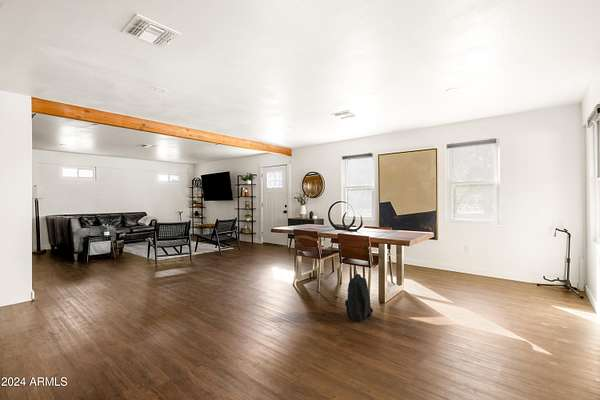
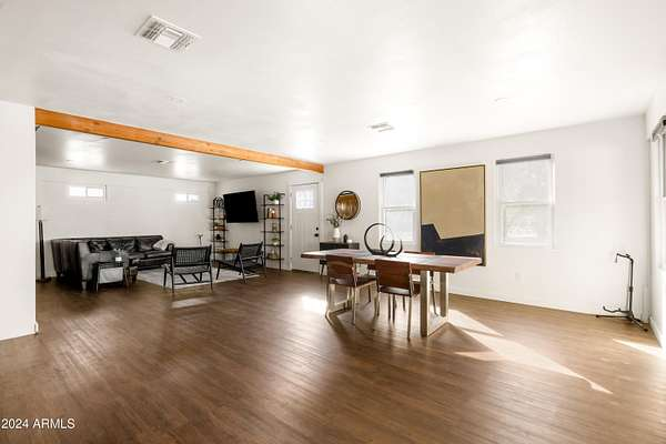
- backpack [344,273,374,323]
